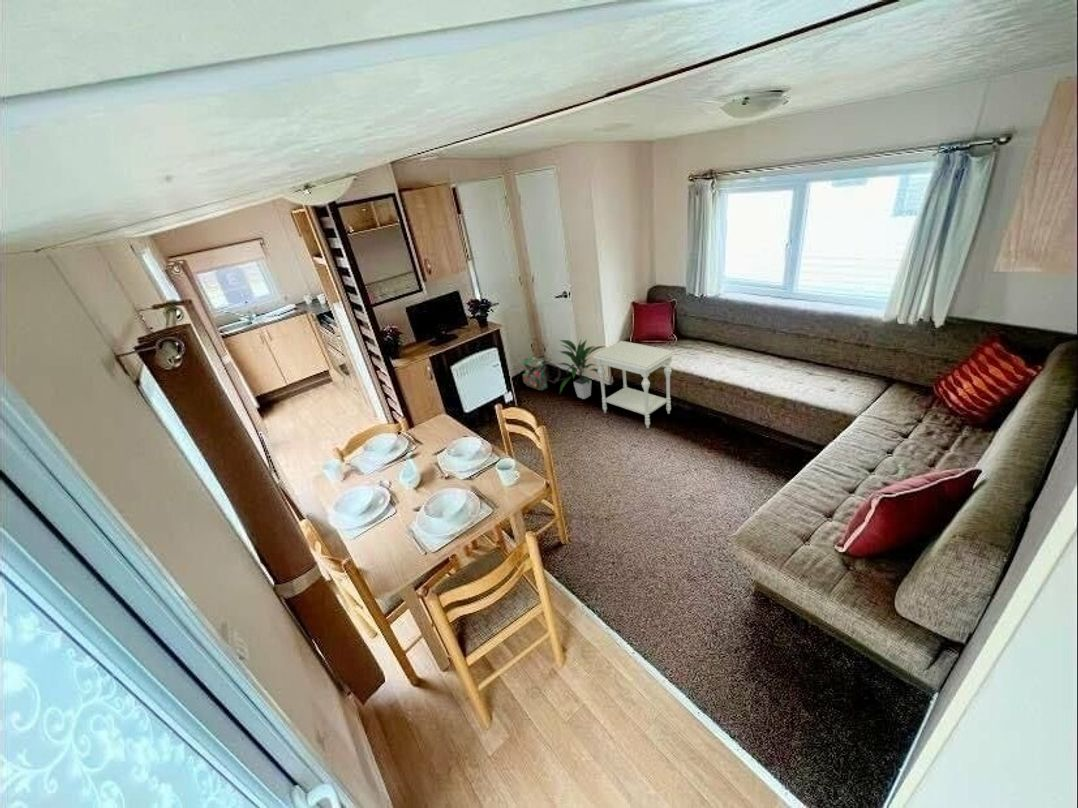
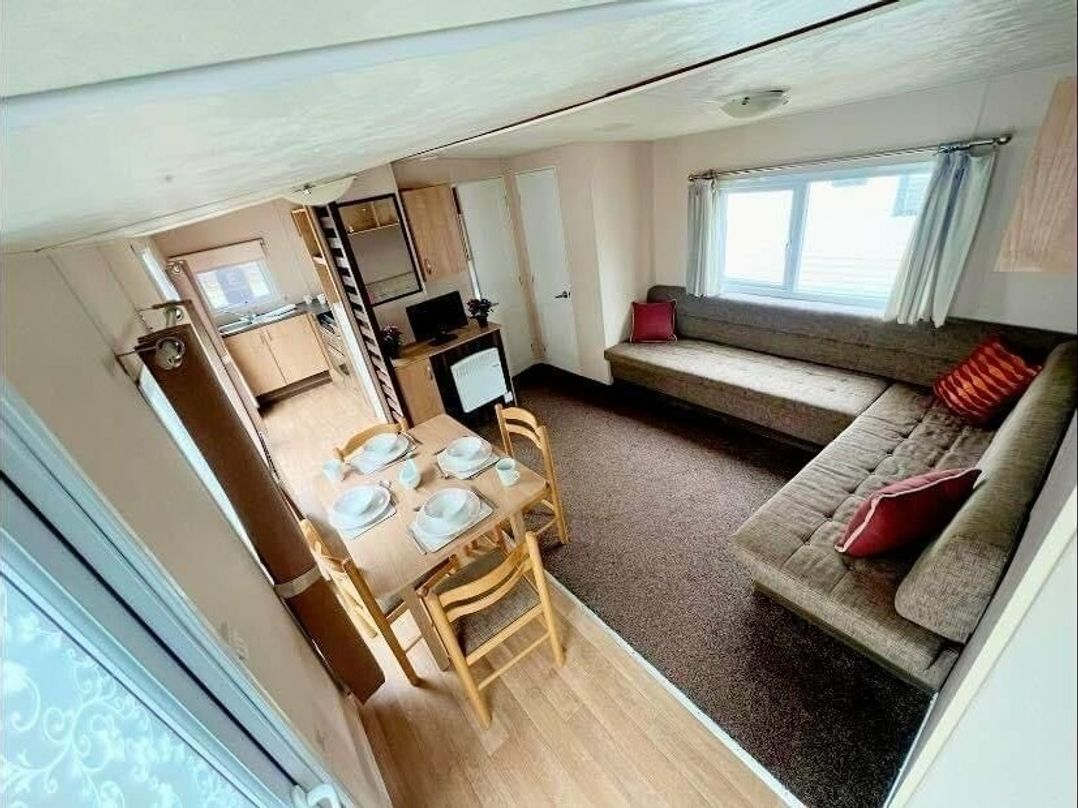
- indoor plant [558,338,606,400]
- side table [592,340,676,429]
- backpack [521,354,566,391]
